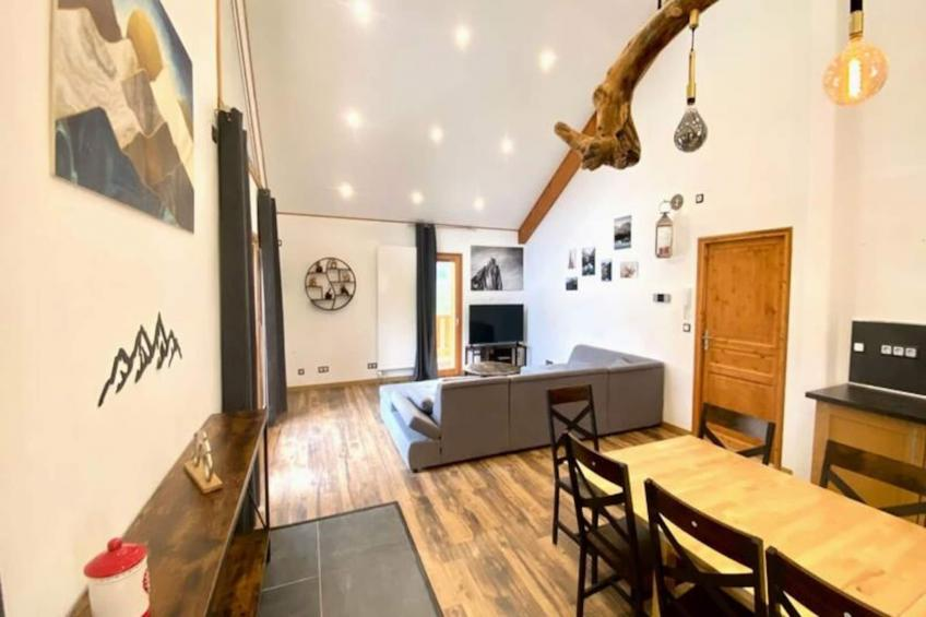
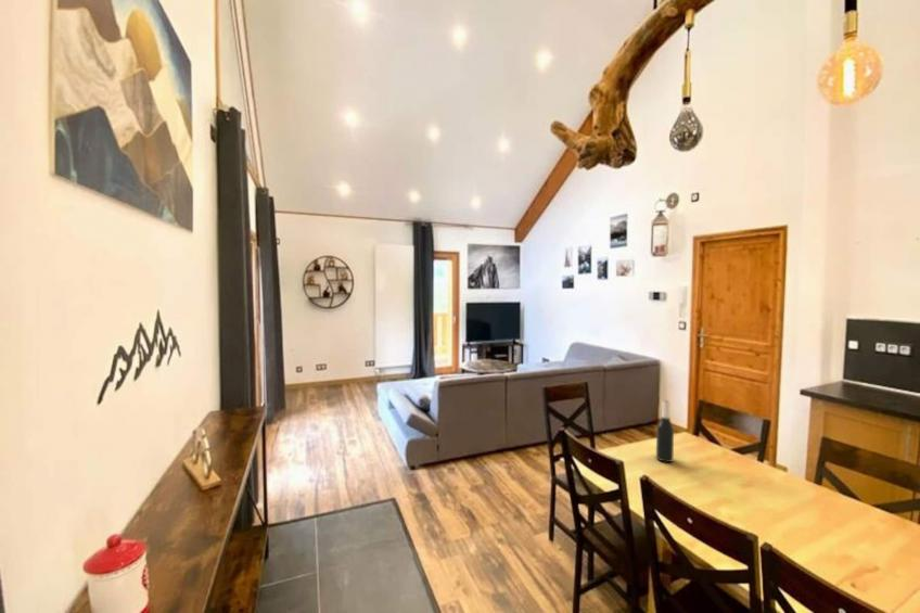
+ wine bottle [655,399,675,463]
